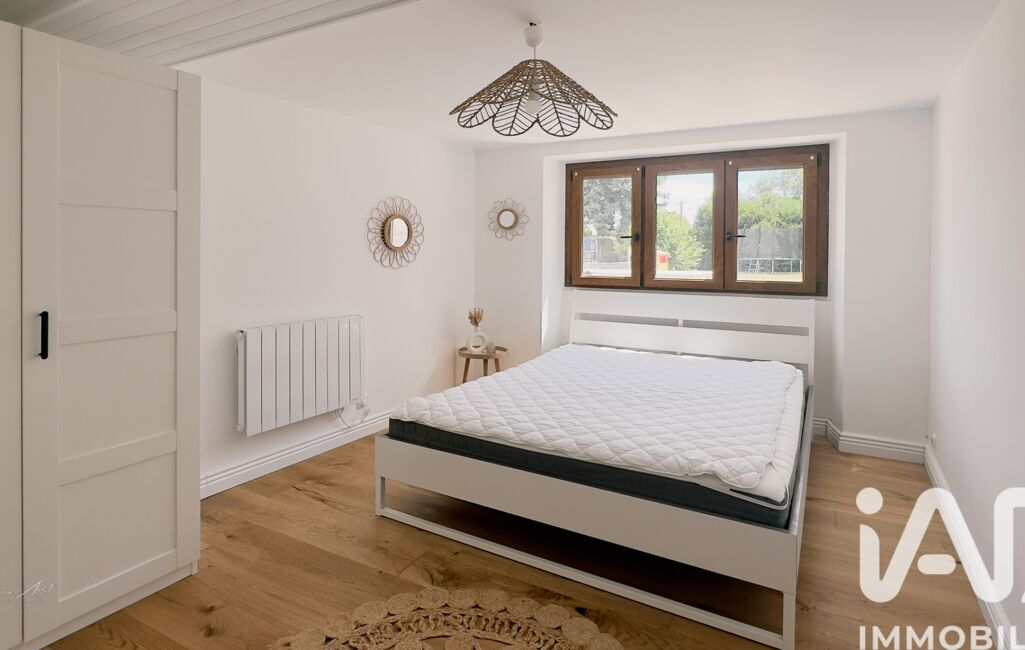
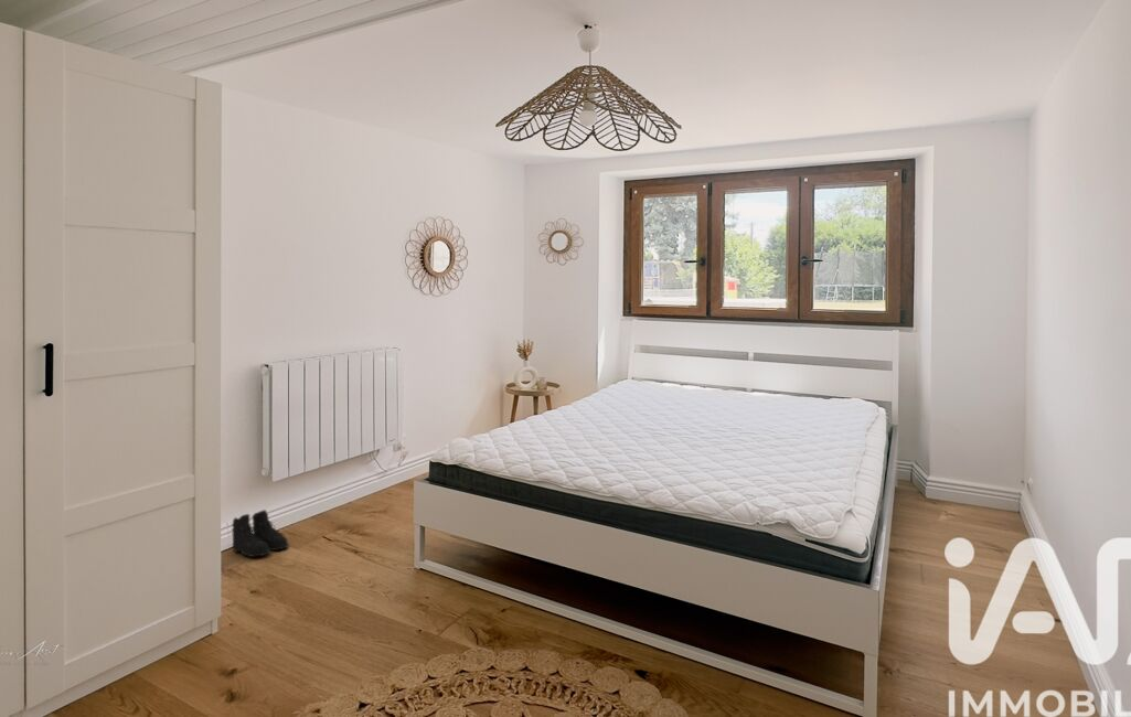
+ boots [231,509,289,558]
